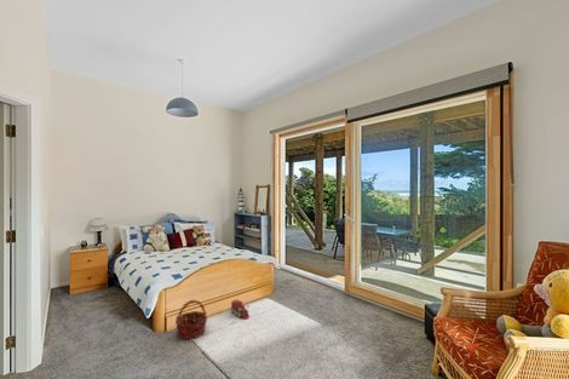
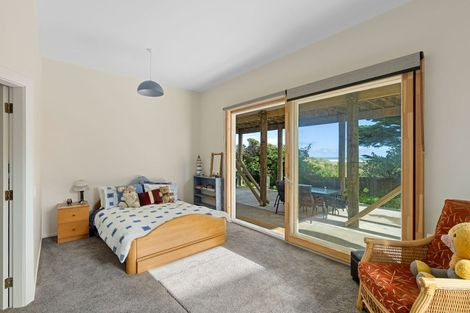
- basket [174,299,208,340]
- toy train [229,298,251,320]
